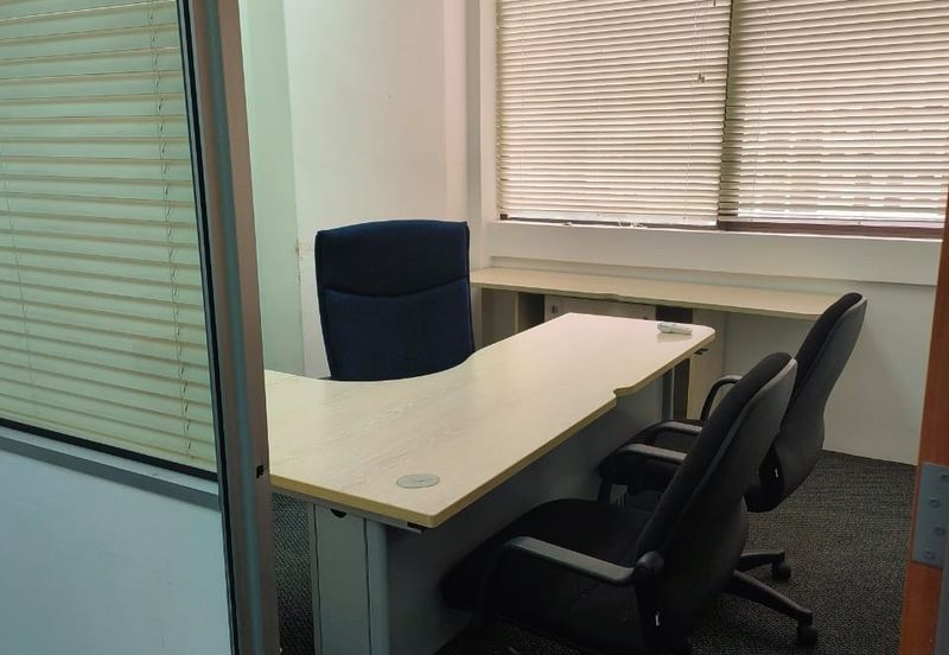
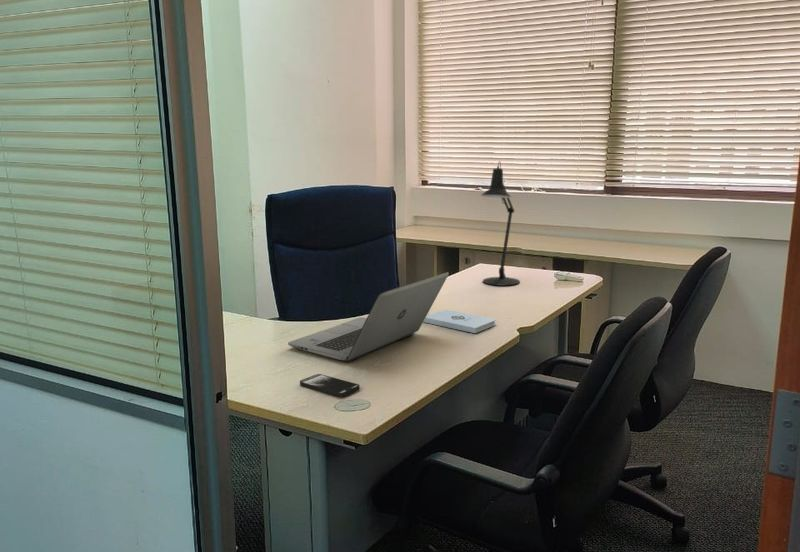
+ laptop [287,271,450,363]
+ desk lamp [480,160,521,287]
+ smartphone [299,373,361,397]
+ notepad [423,309,496,334]
